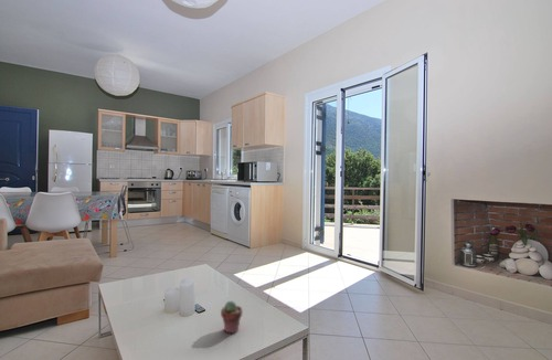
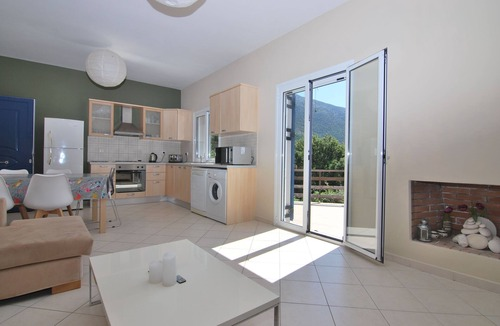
- potted succulent [220,300,244,335]
